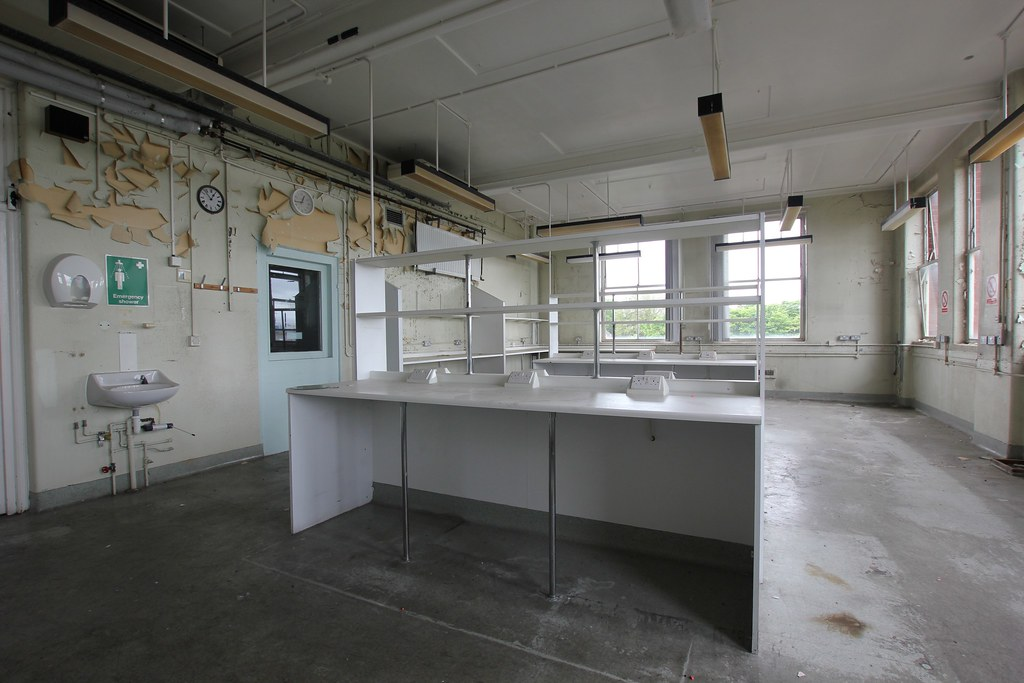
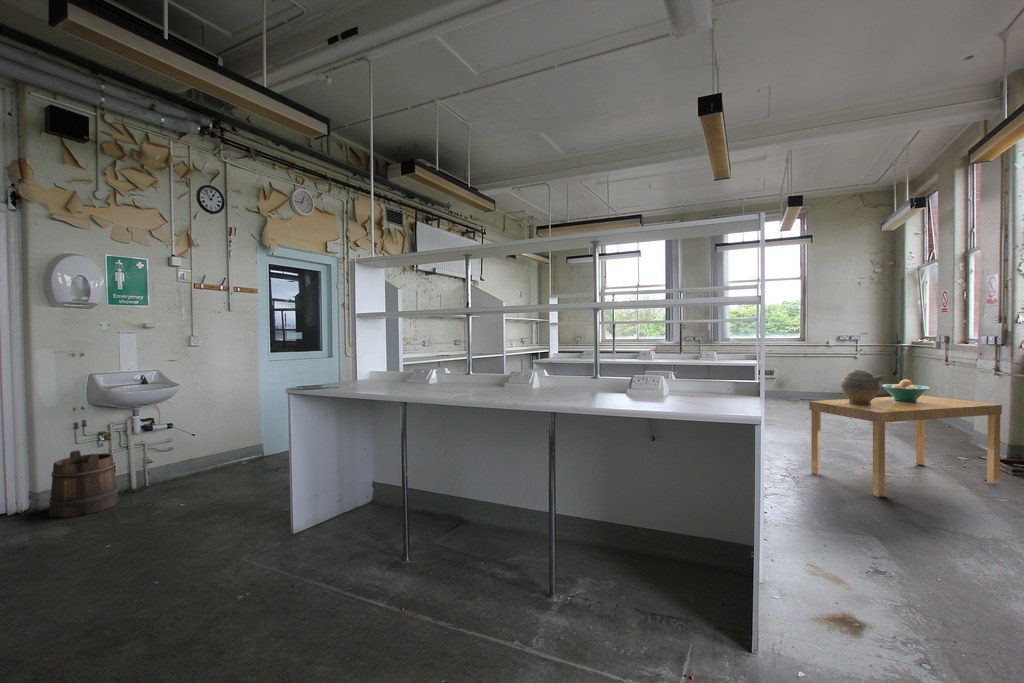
+ dining table [808,395,1003,498]
+ bucket [48,449,120,519]
+ ceramic jug [840,369,886,405]
+ fruit bowl [881,379,931,402]
